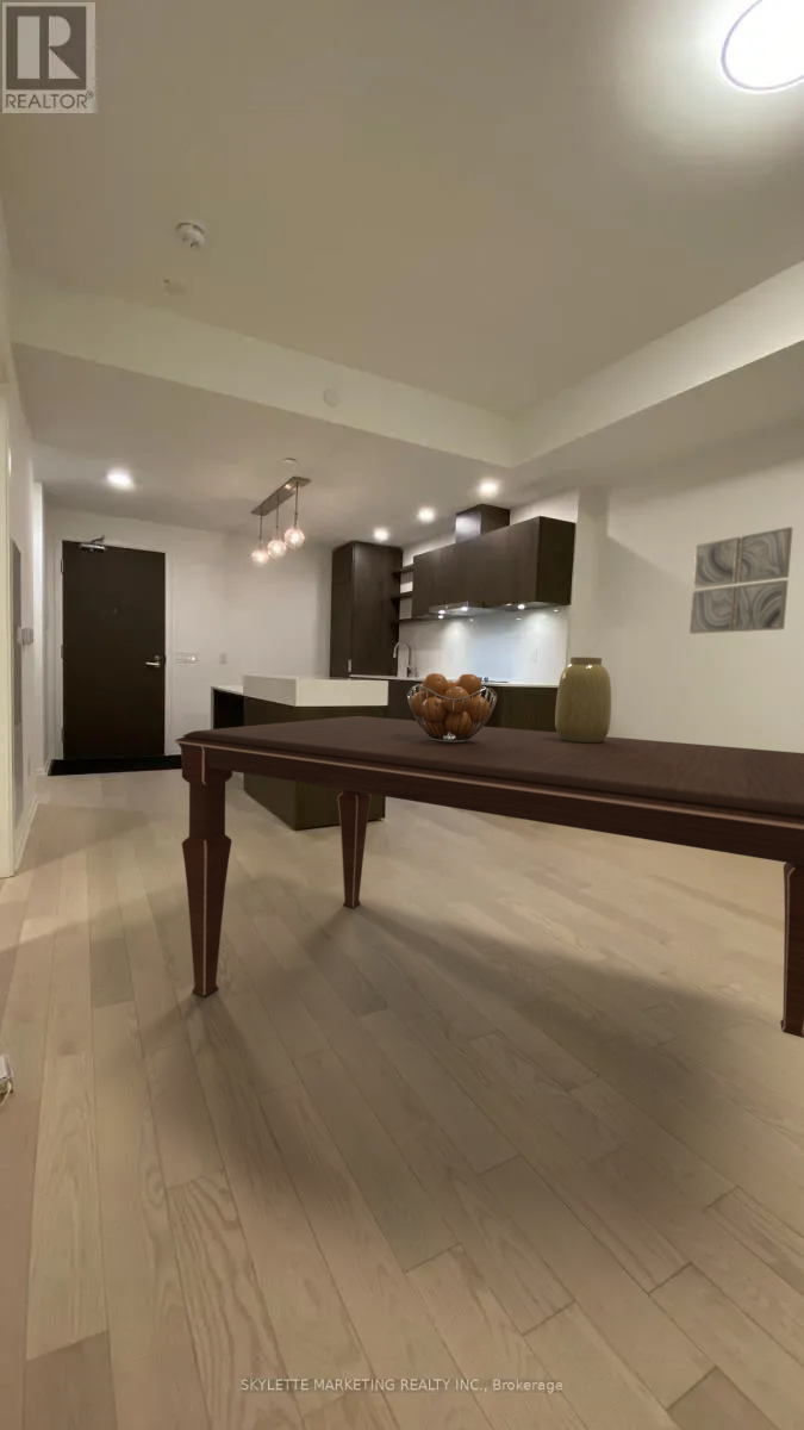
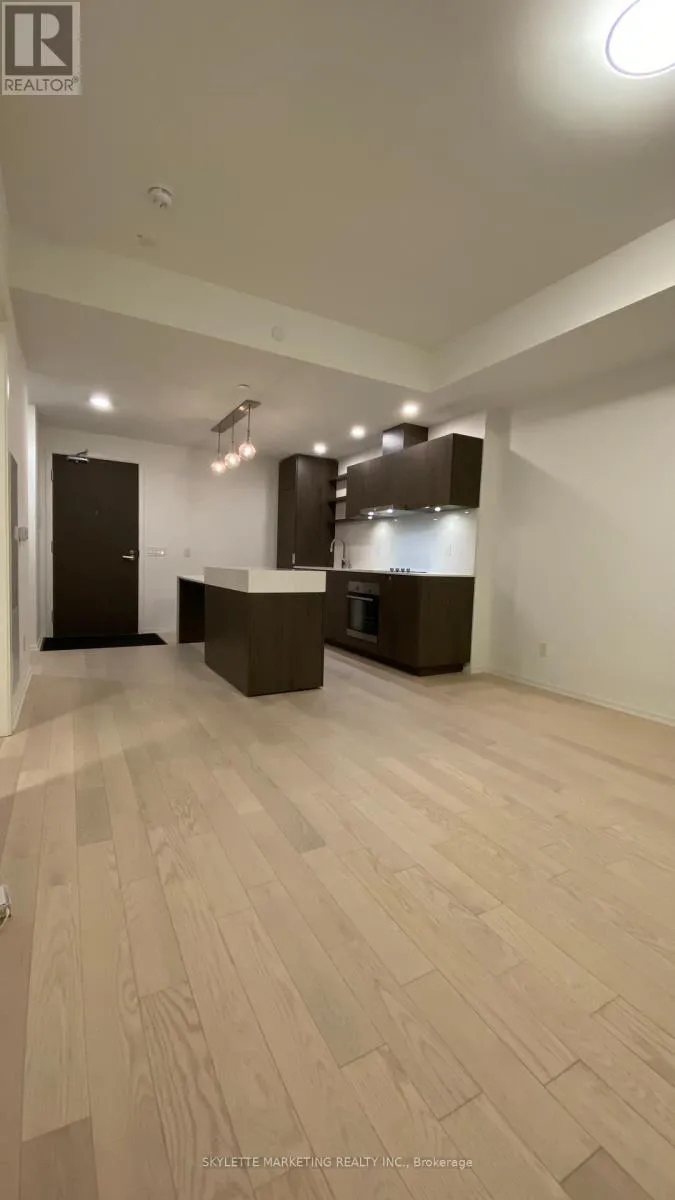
- vase [554,655,612,742]
- fruit basket [406,672,498,742]
- wall art [688,526,793,635]
- dining table [174,715,804,1039]
